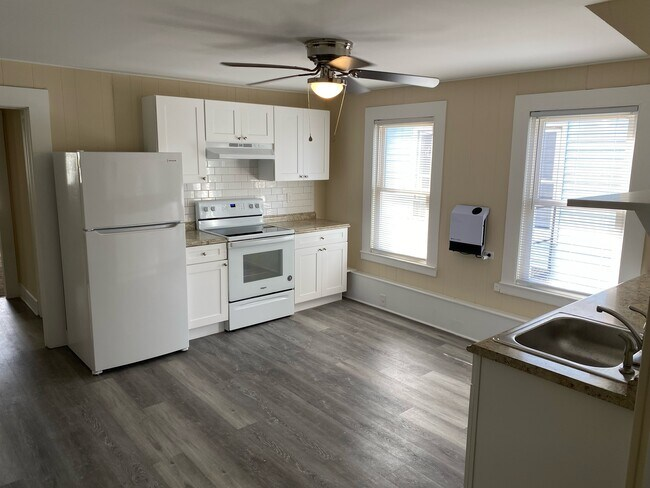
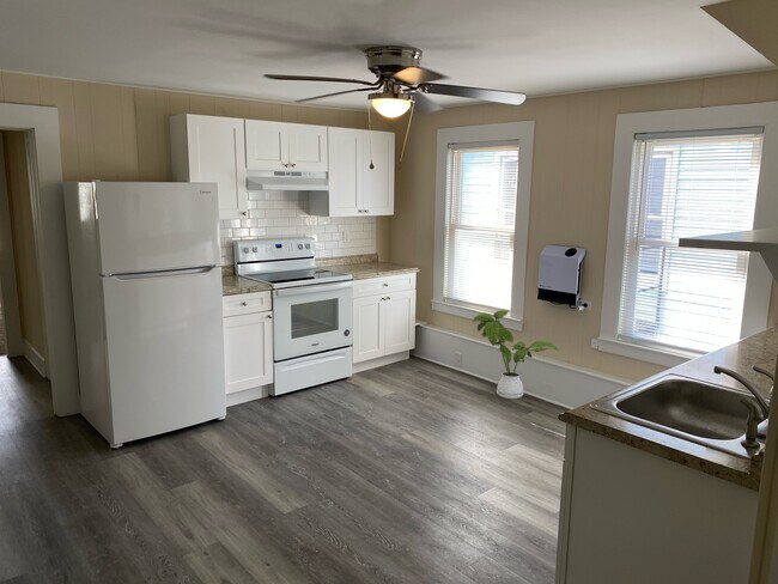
+ house plant [470,309,560,400]
